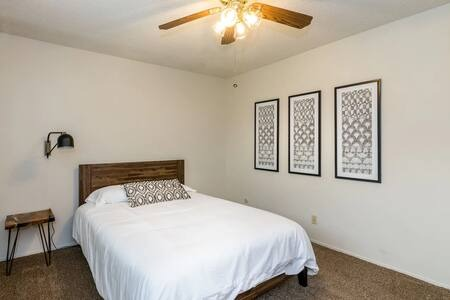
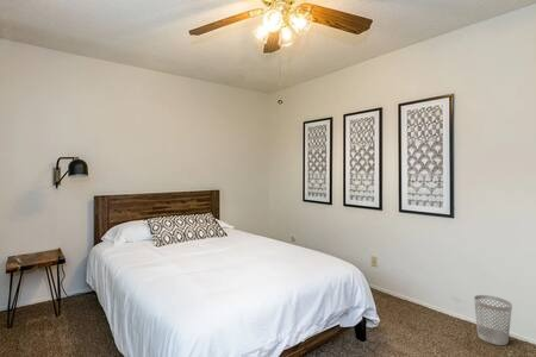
+ wastebasket [473,294,513,346]
